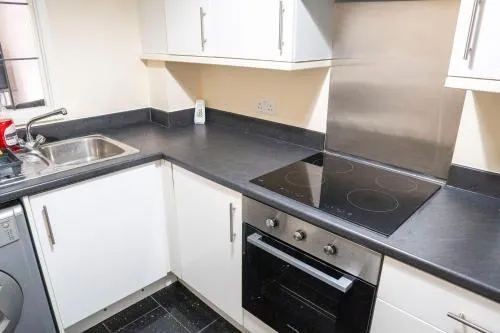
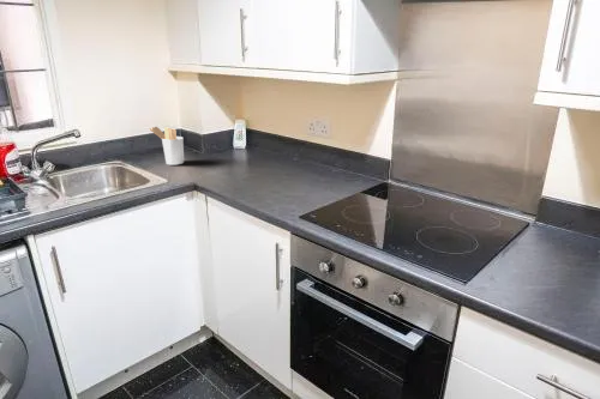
+ utensil holder [148,126,185,167]
